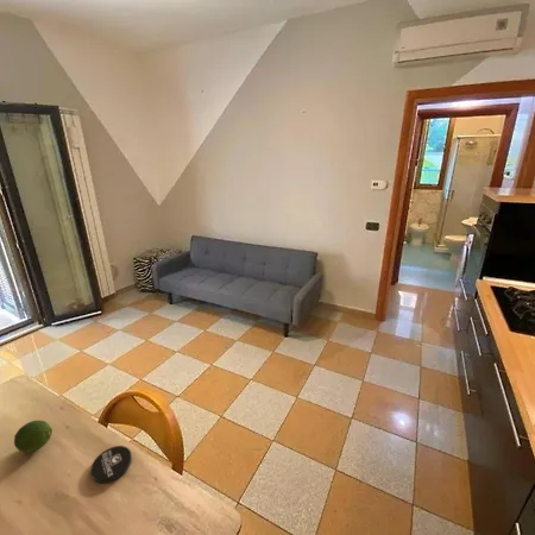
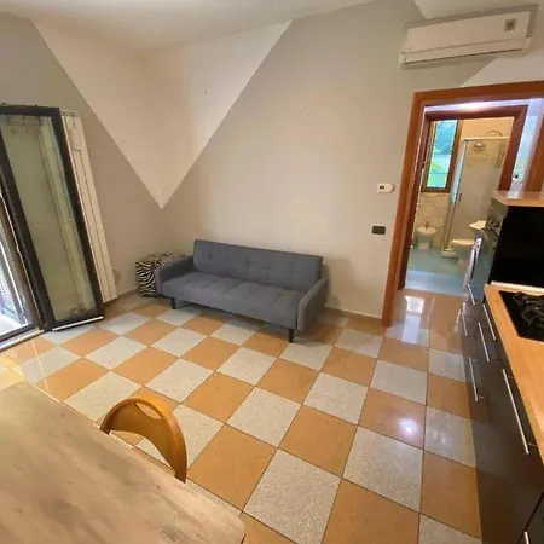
- fruit [13,420,54,453]
- coaster [89,445,133,484]
